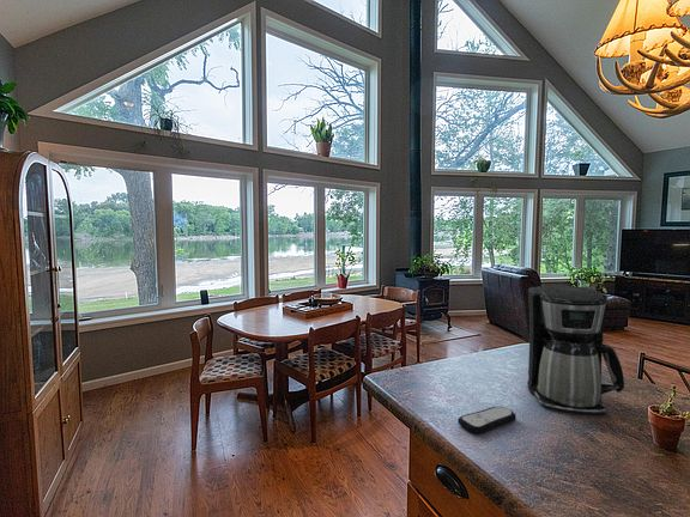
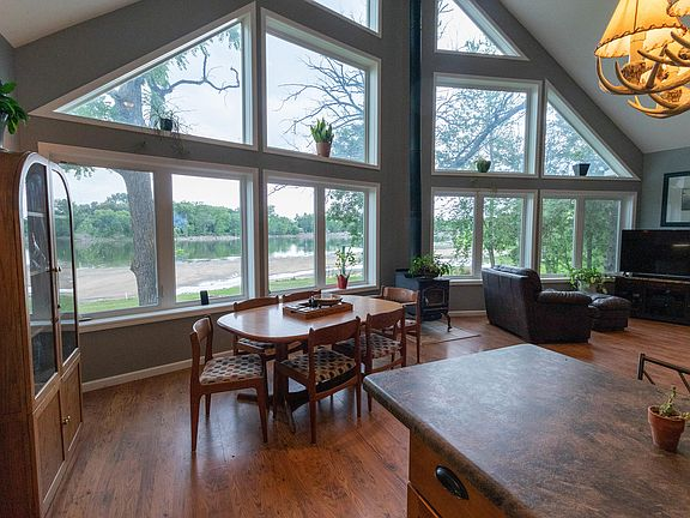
- remote control [456,406,518,436]
- coffee maker [526,285,625,415]
